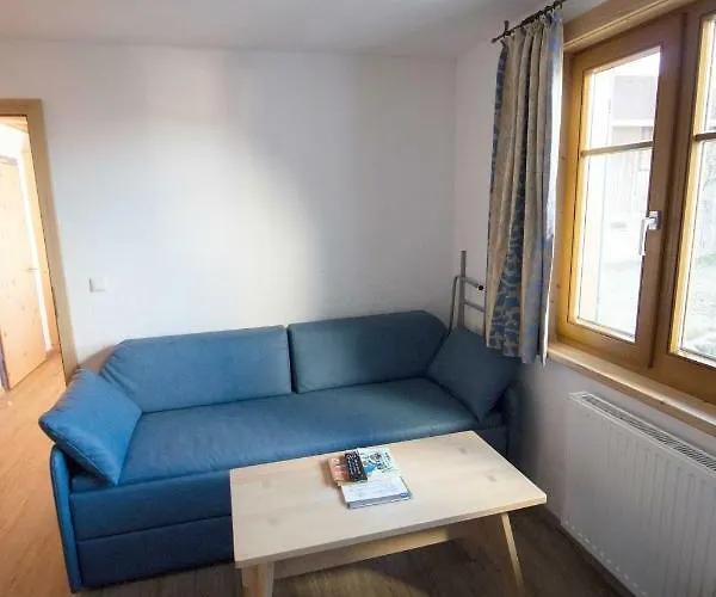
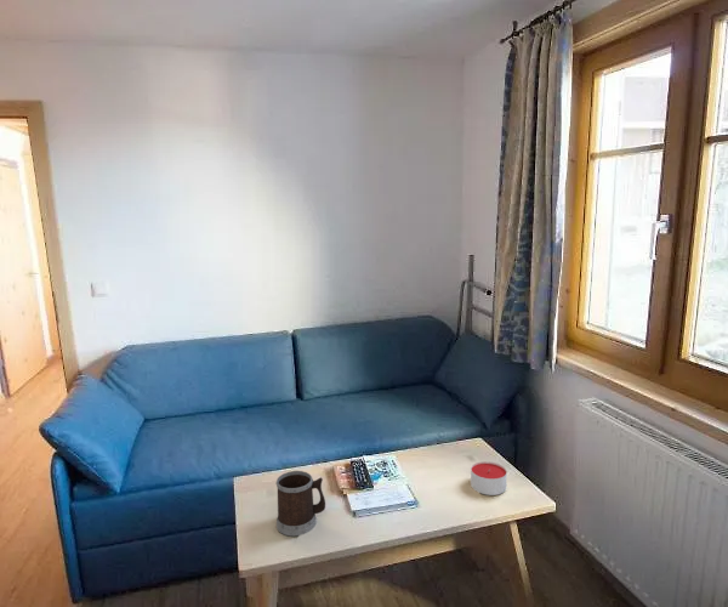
+ candle [470,460,508,497]
+ mug [275,470,326,537]
